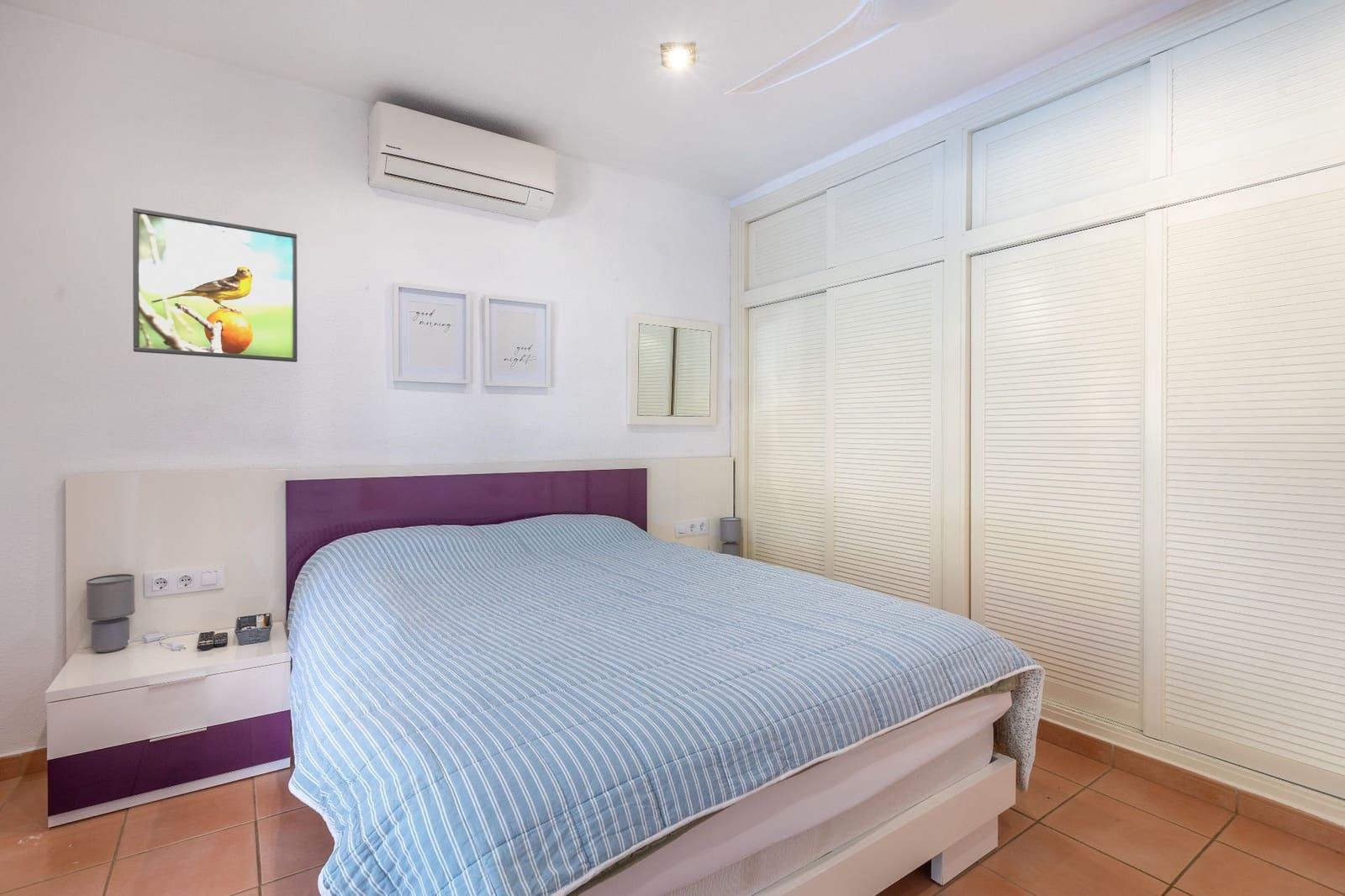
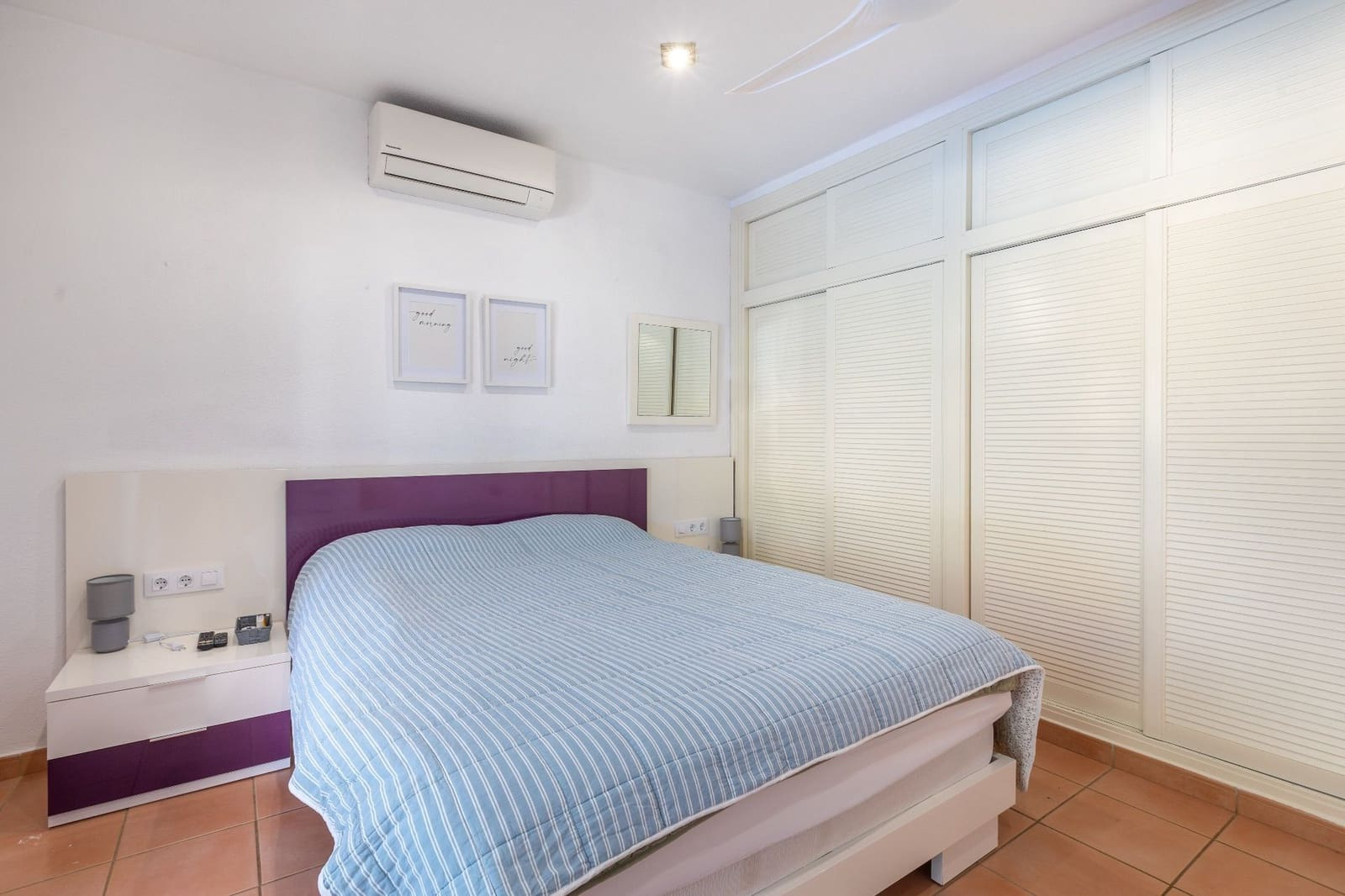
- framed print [132,208,298,363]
